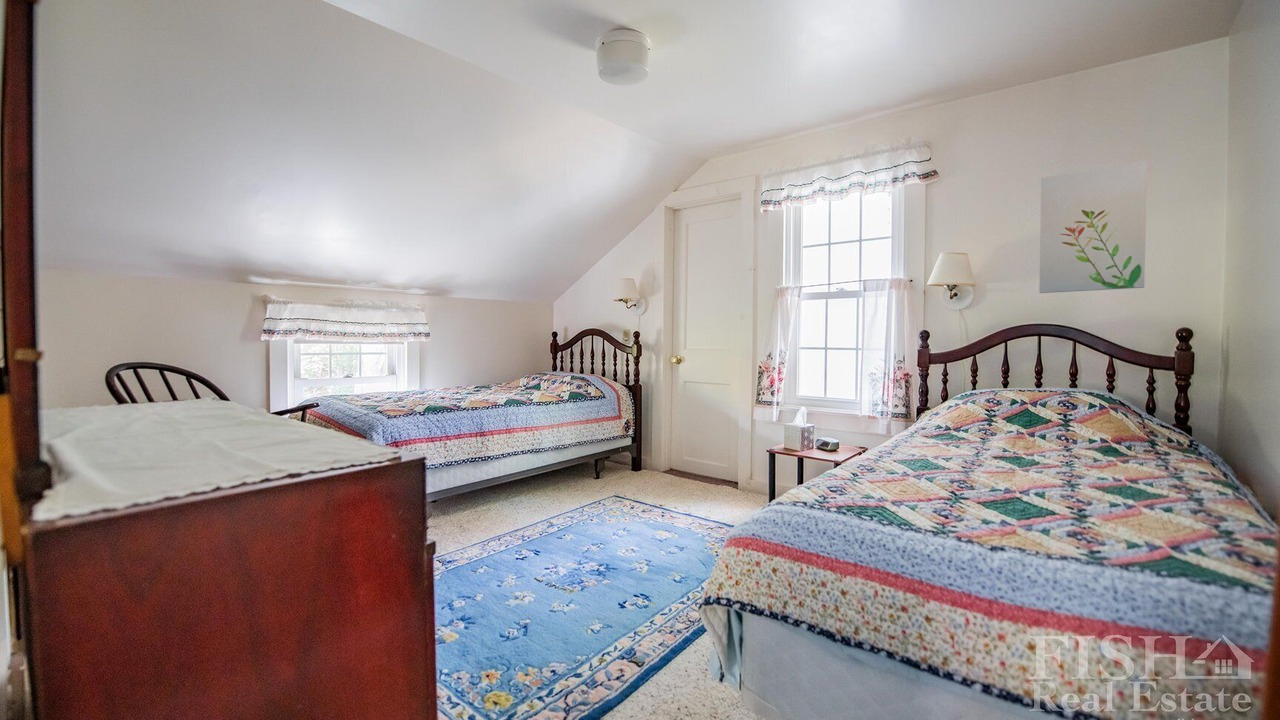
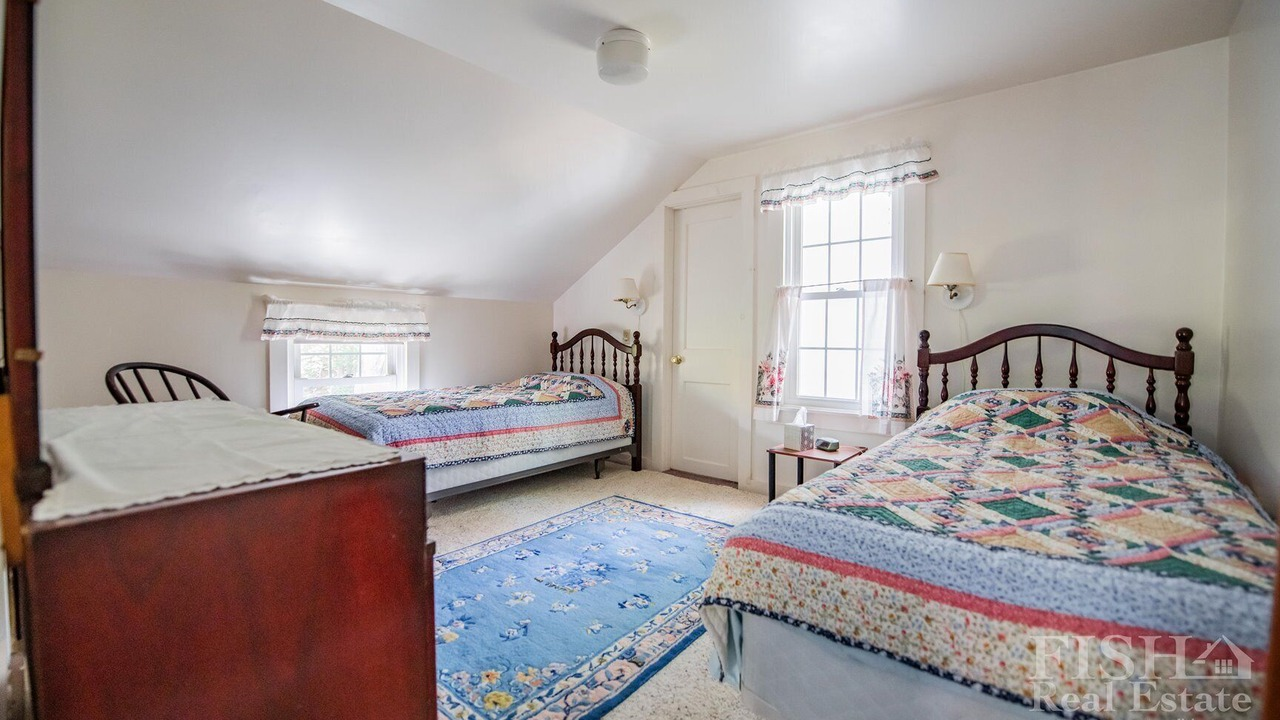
- wall art [1038,160,1148,294]
